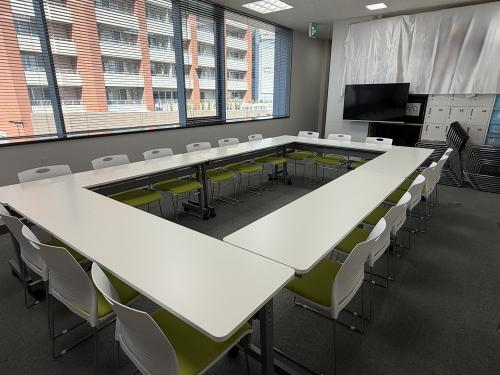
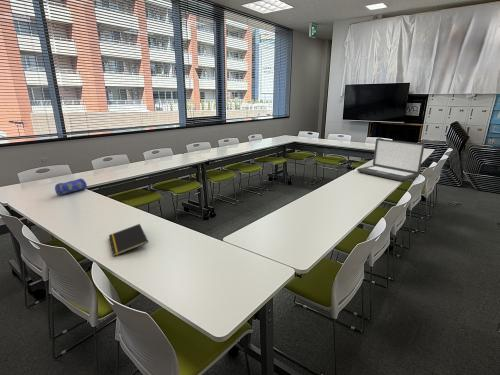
+ notepad [108,223,149,257]
+ laptop [356,138,425,182]
+ pencil case [54,177,88,196]
